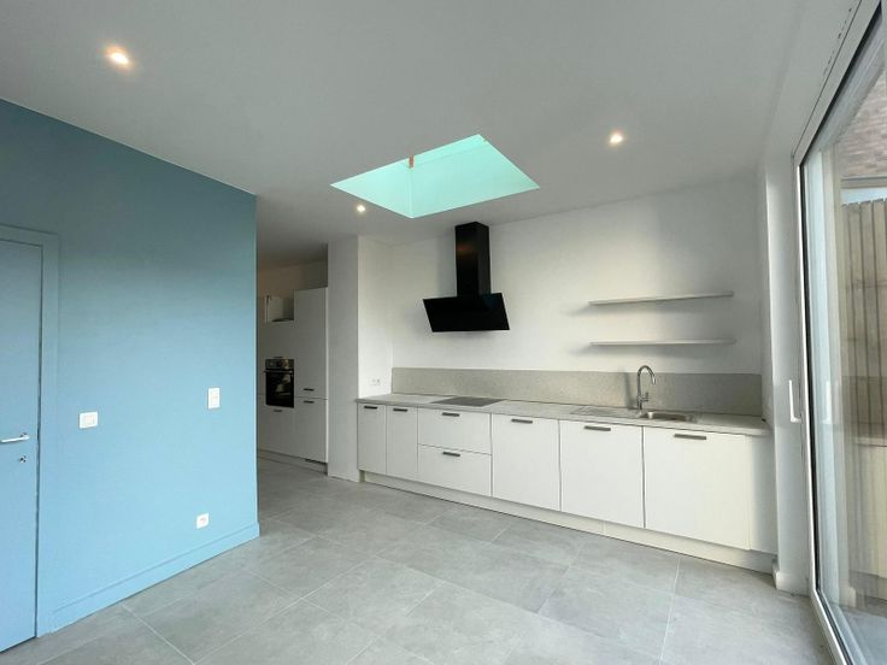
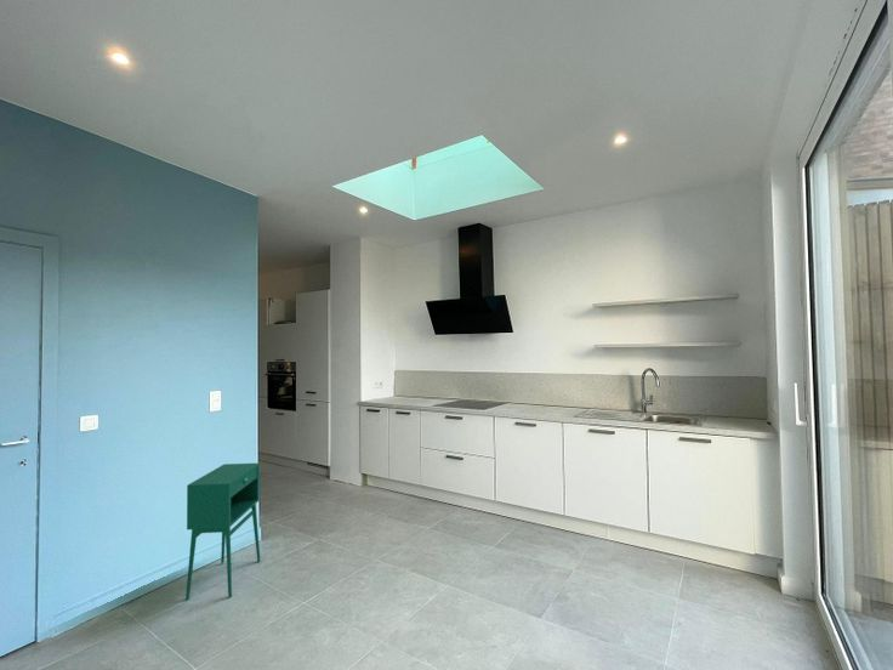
+ storage cabinet [184,462,261,601]
